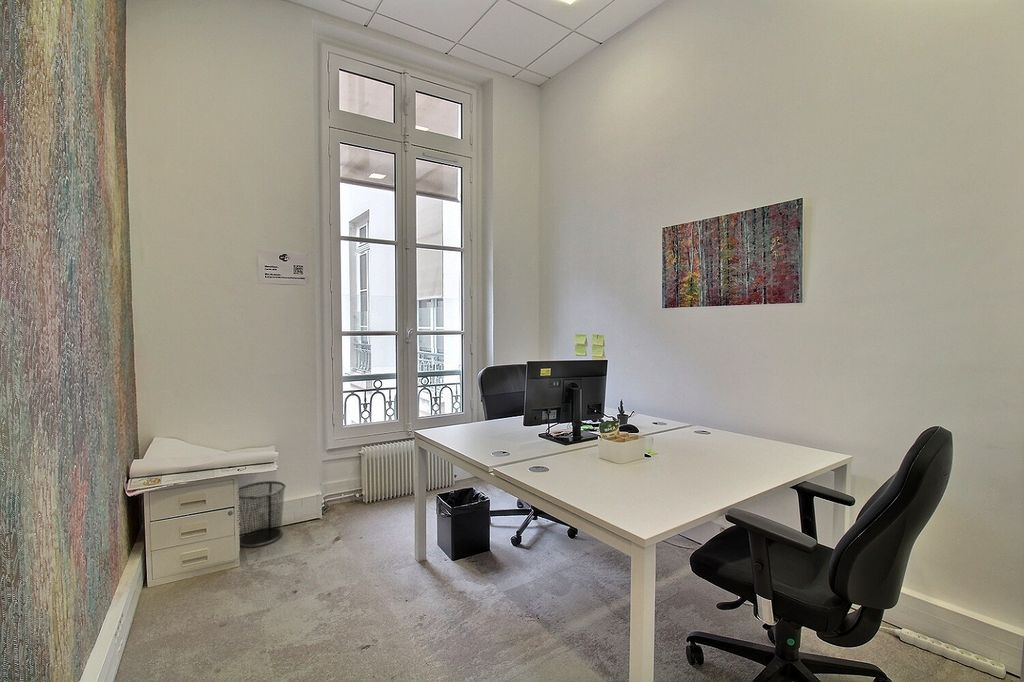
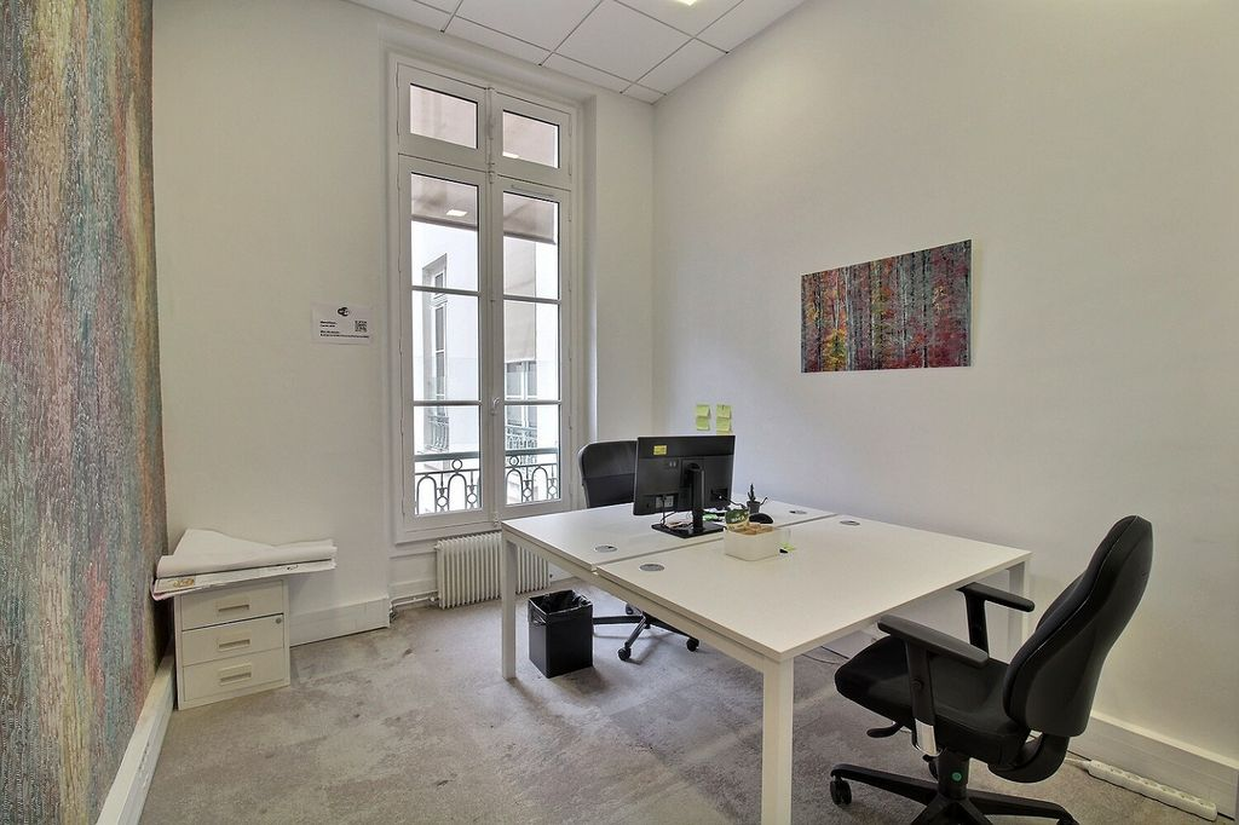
- waste bin [238,480,287,548]
